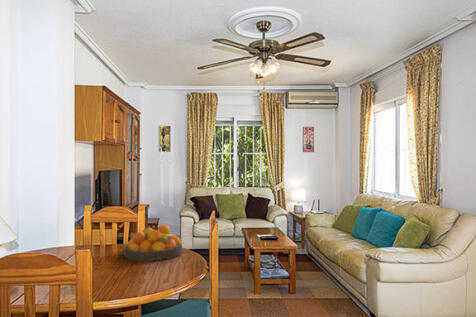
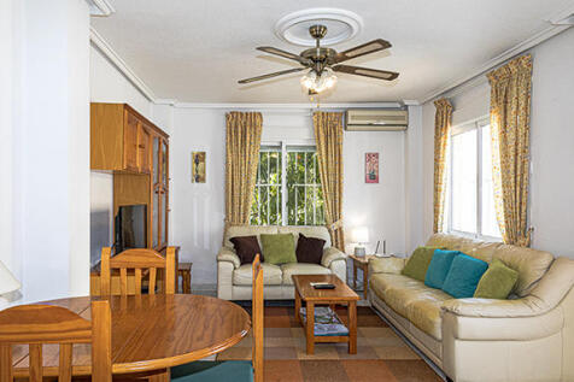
- fruit bowl [123,223,183,262]
